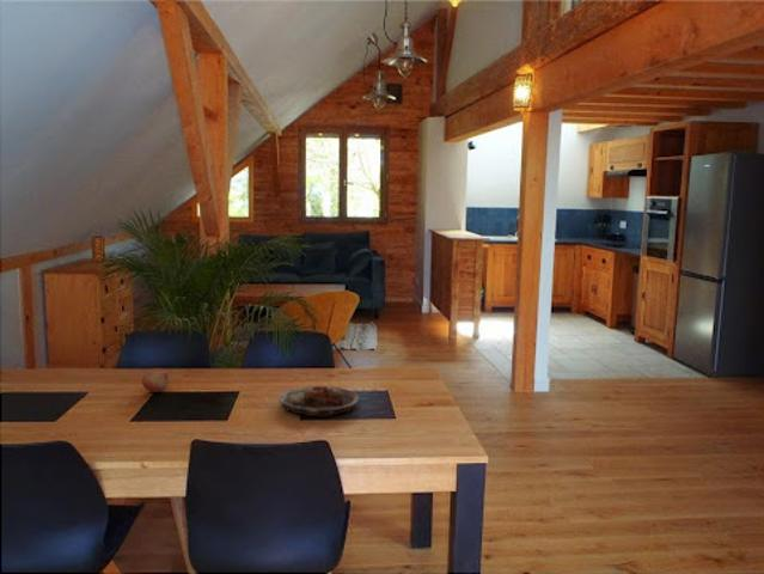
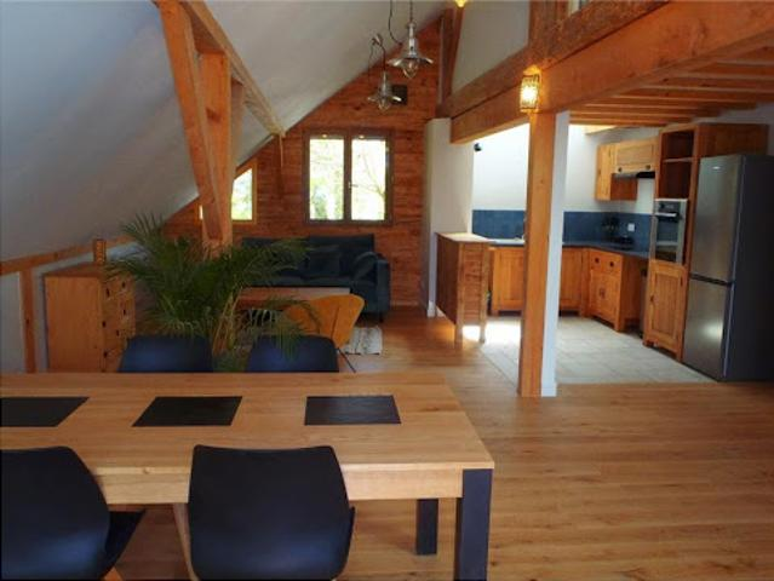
- plate [277,385,360,419]
- fruit [141,367,170,393]
